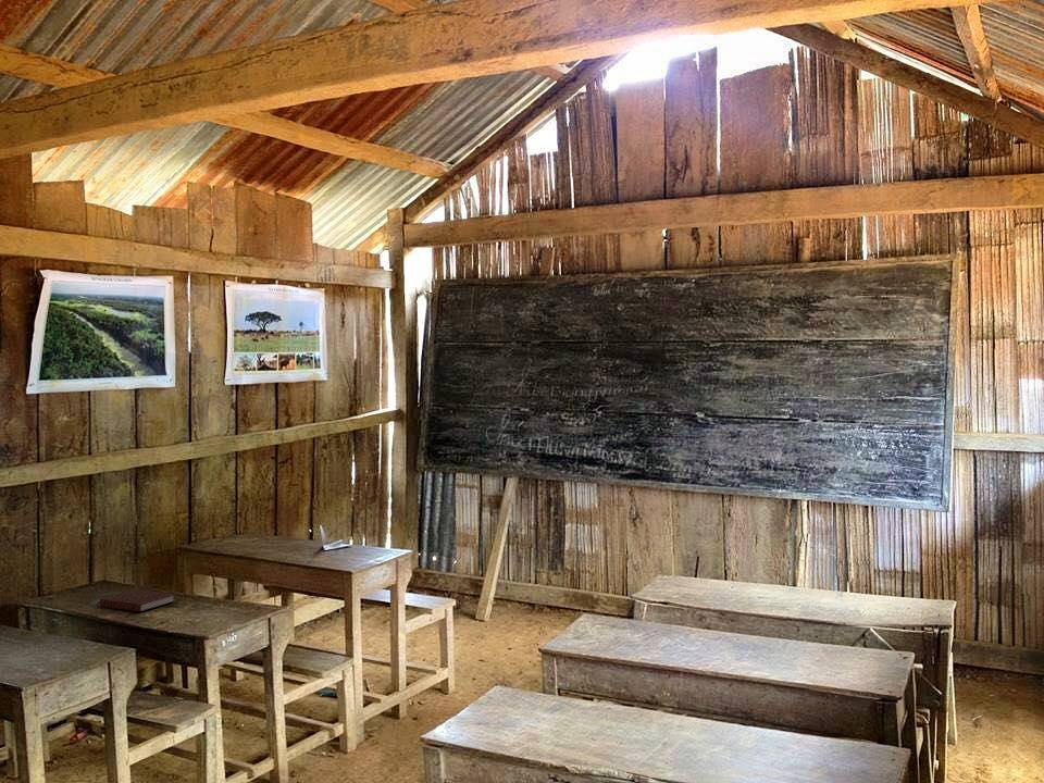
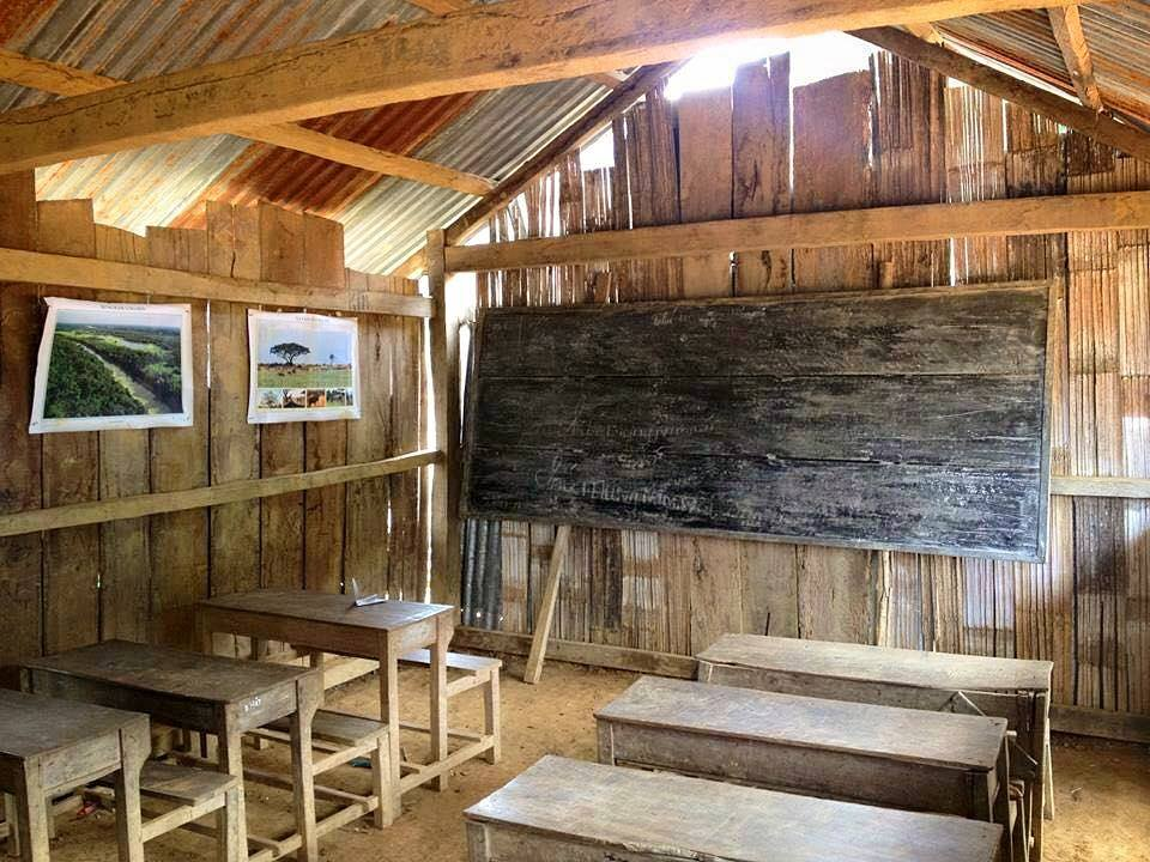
- notebook [99,588,175,612]
